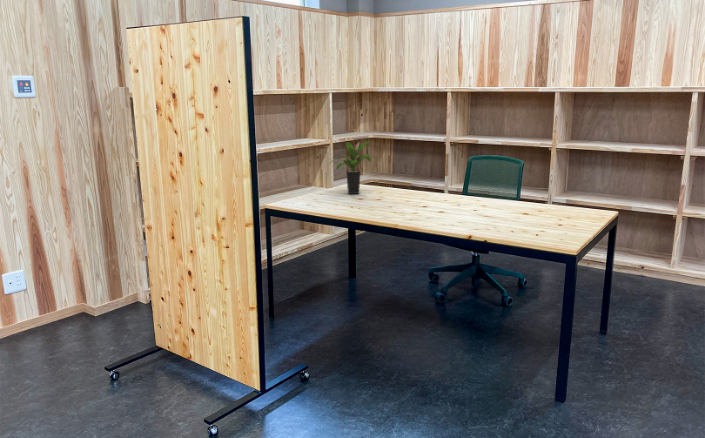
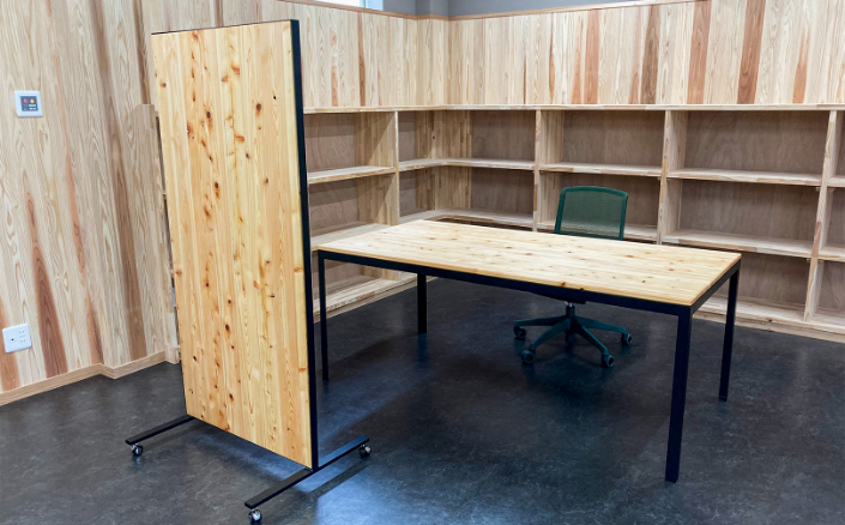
- potted plant [328,140,378,195]
